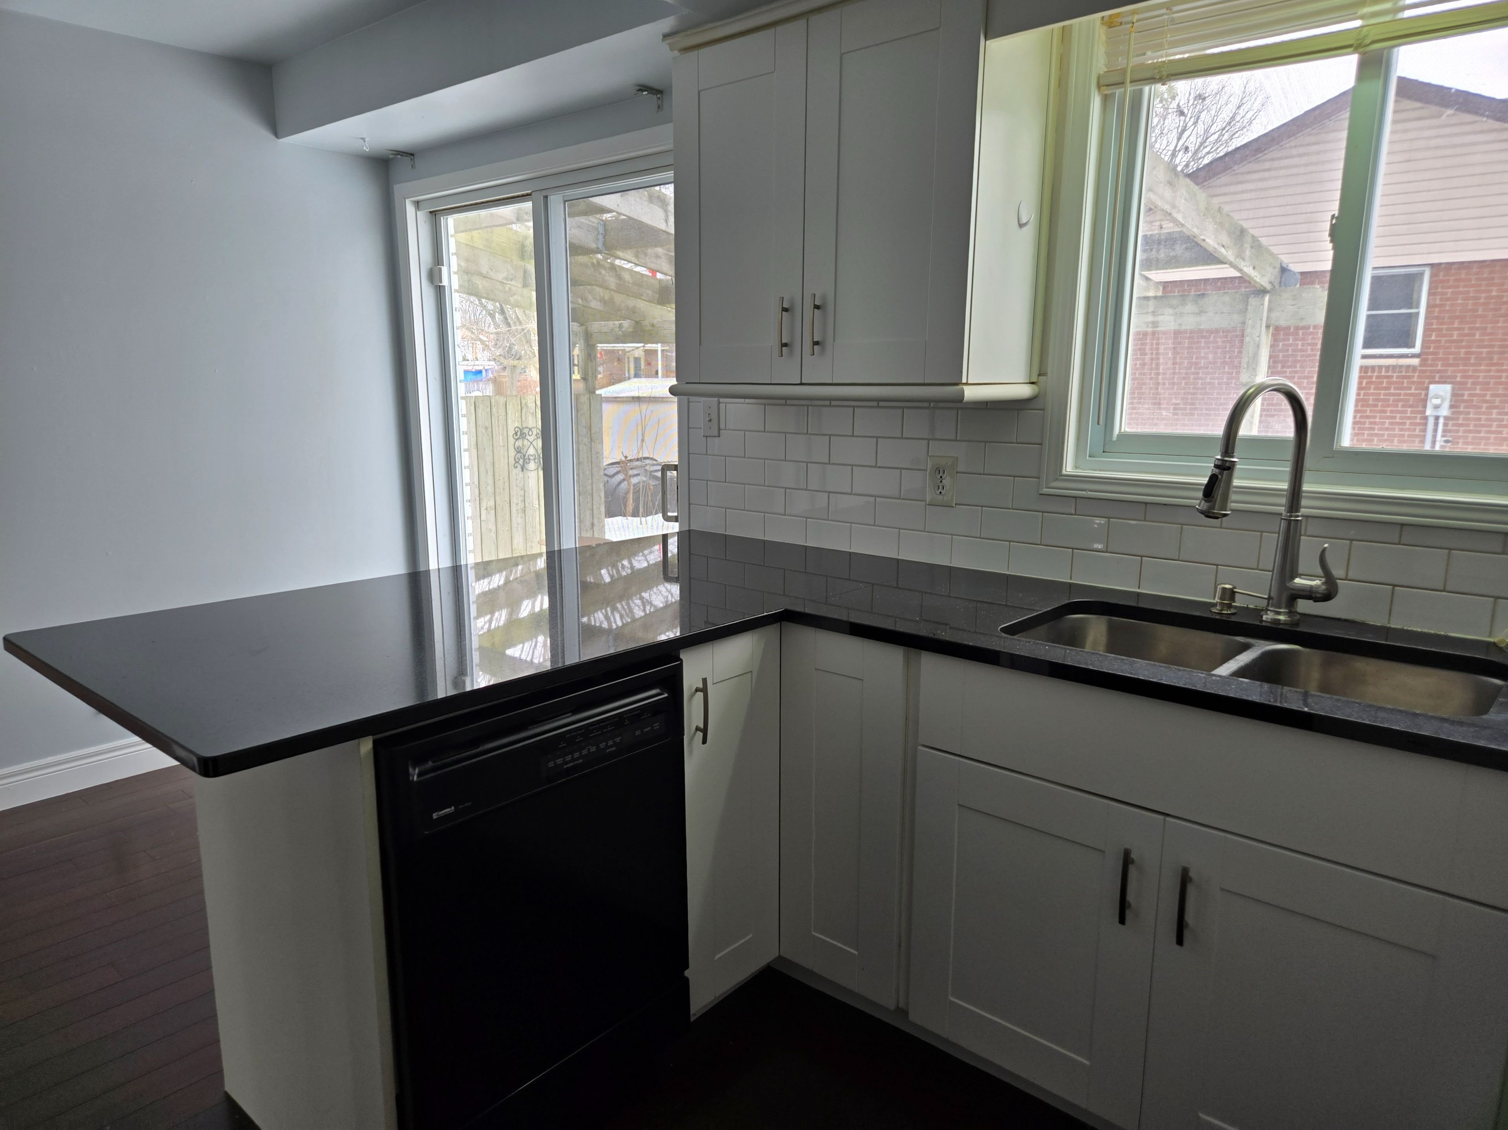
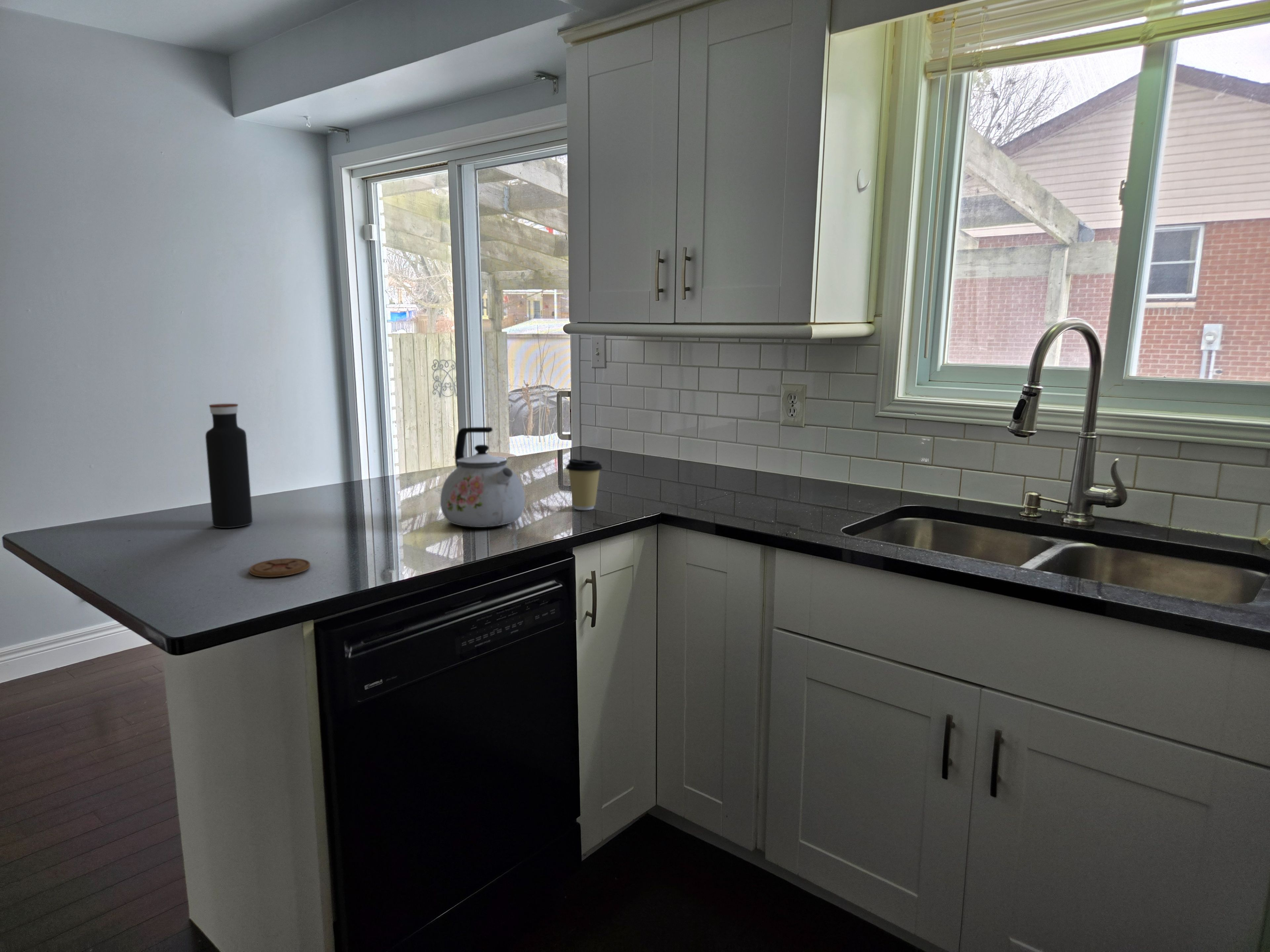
+ coffee cup [565,458,603,510]
+ water bottle [205,403,253,528]
+ kettle [440,427,525,528]
+ coaster [249,558,311,577]
